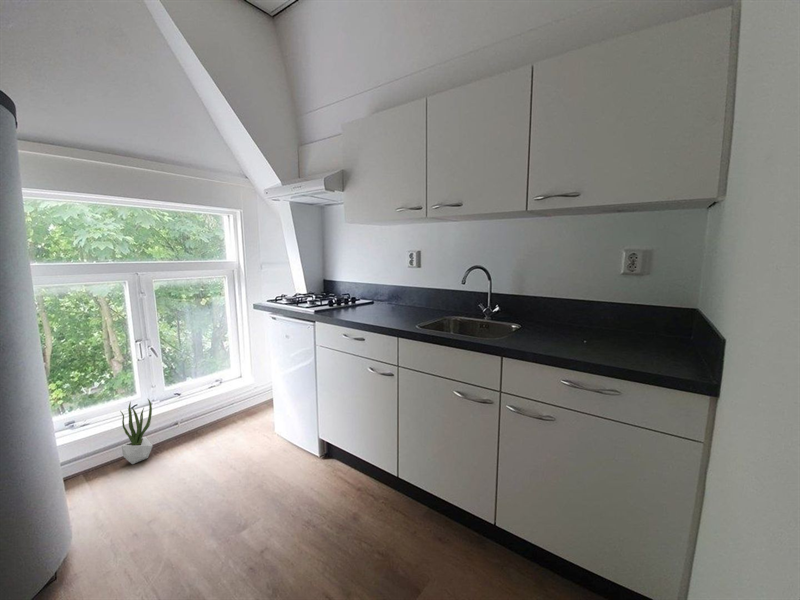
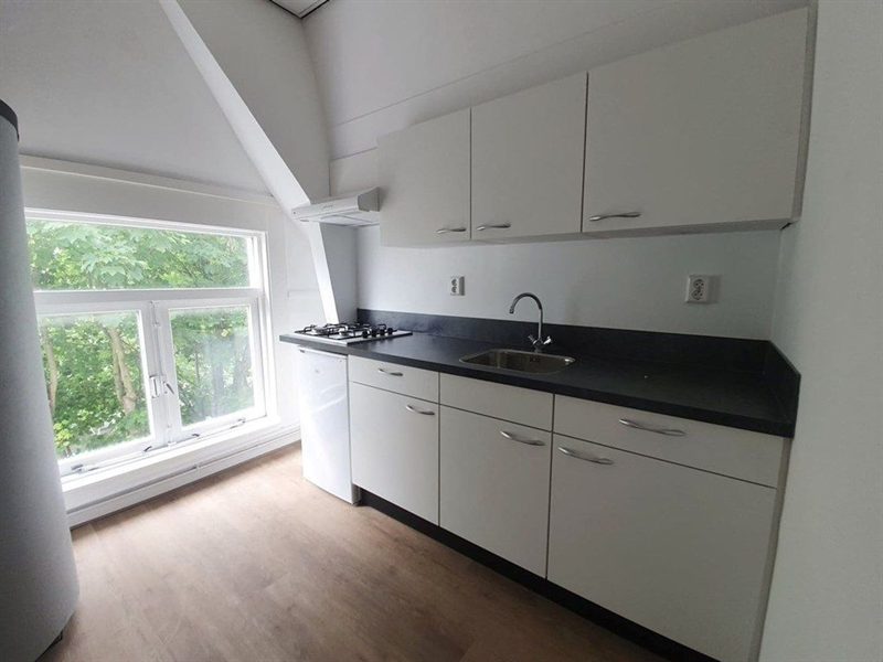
- potted plant [119,397,154,465]
